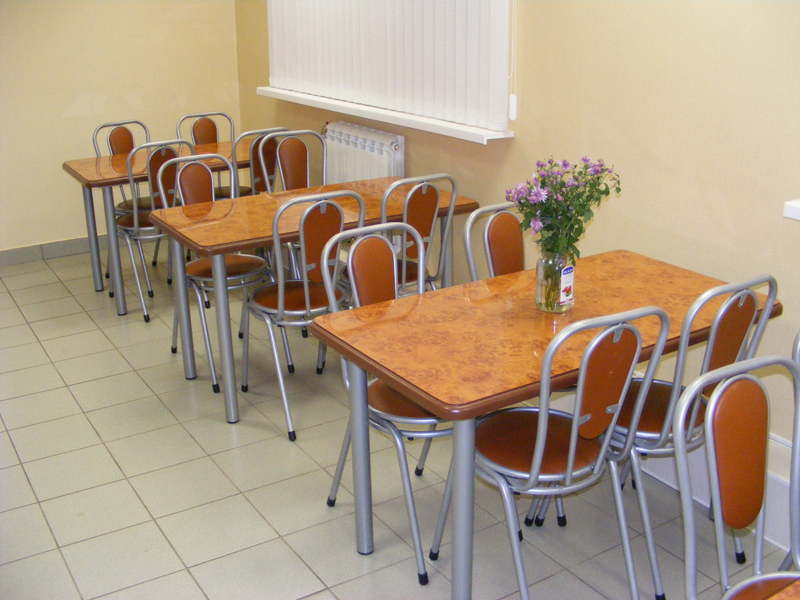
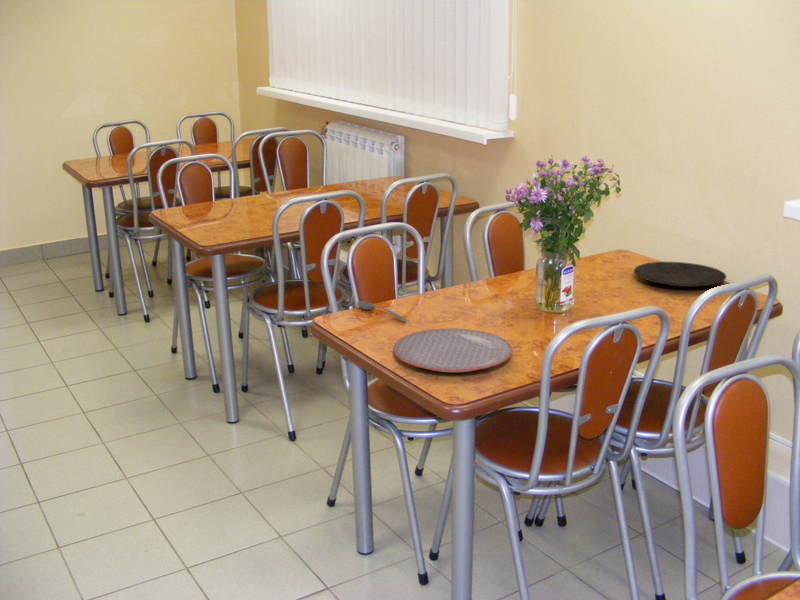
+ soupspoon [356,300,408,323]
+ plate [392,328,514,373]
+ plate [633,261,727,288]
